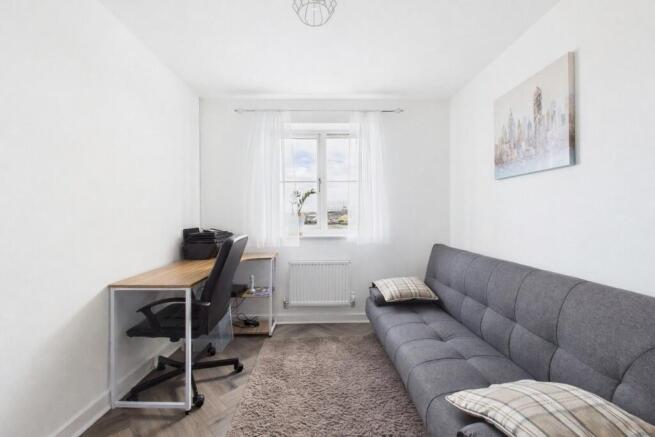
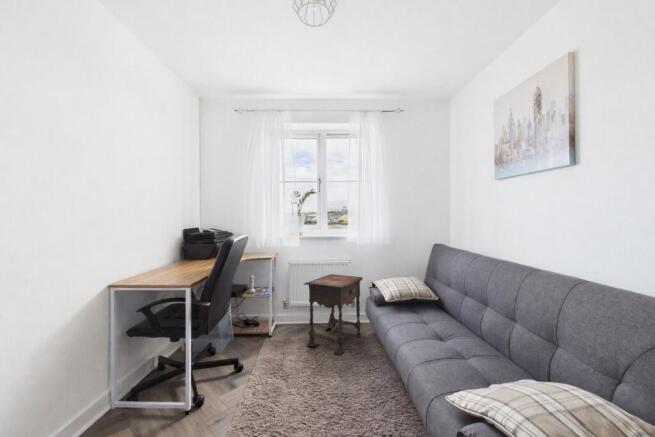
+ side table [303,273,369,356]
